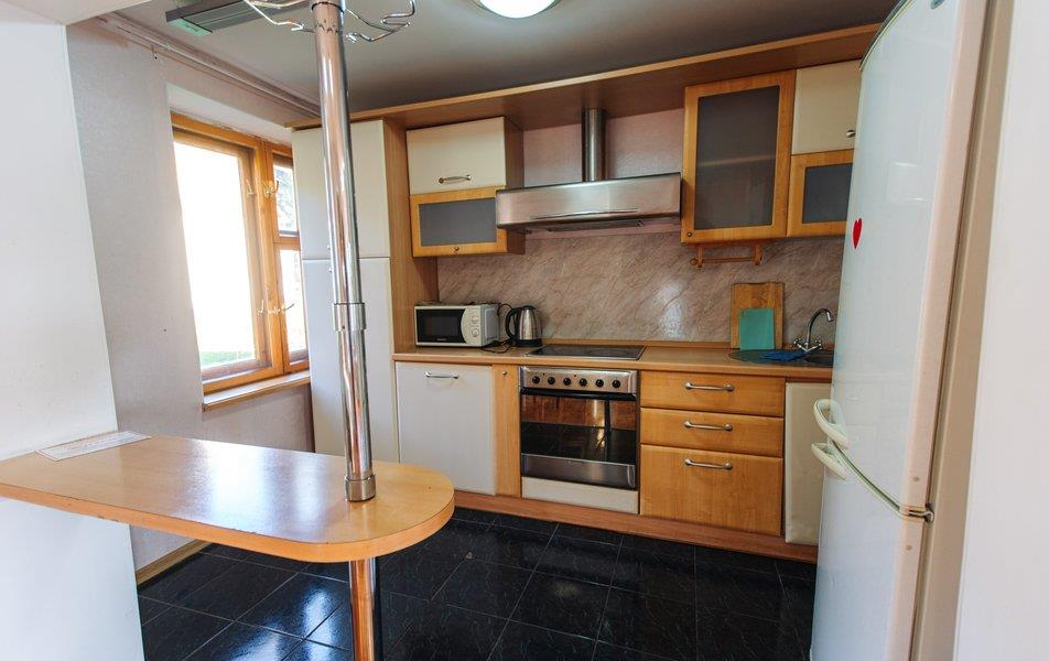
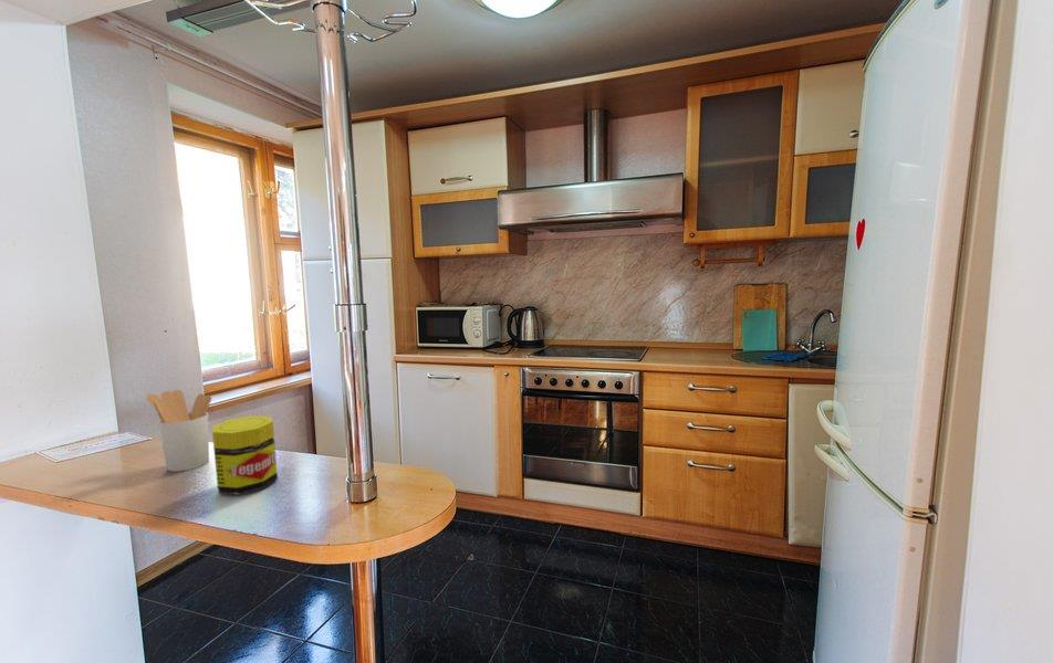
+ jar [210,414,279,496]
+ utensil holder [145,389,212,473]
